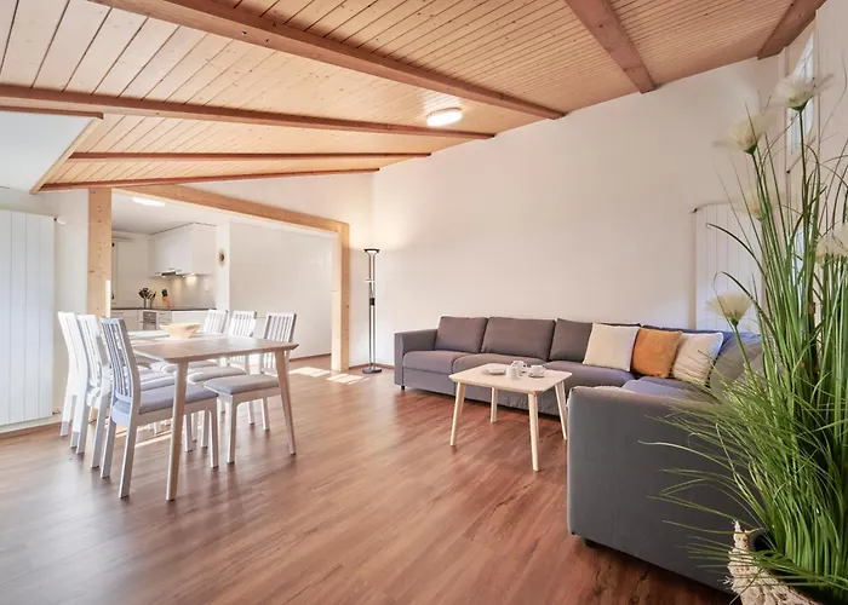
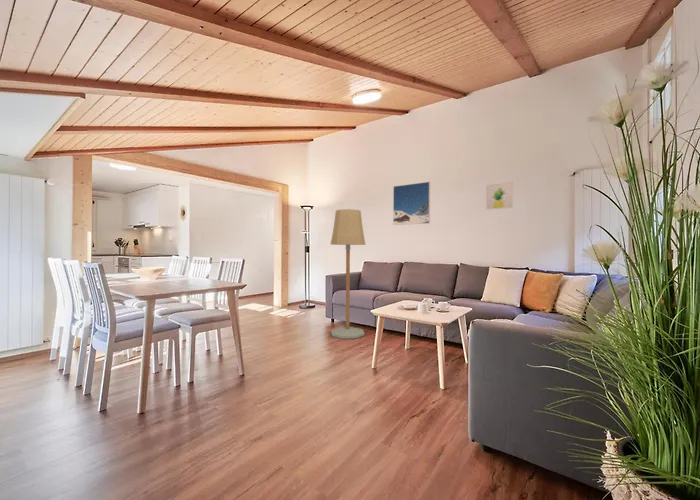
+ floor lamp [329,208,367,340]
+ wall art [485,181,514,211]
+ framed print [392,181,431,226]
